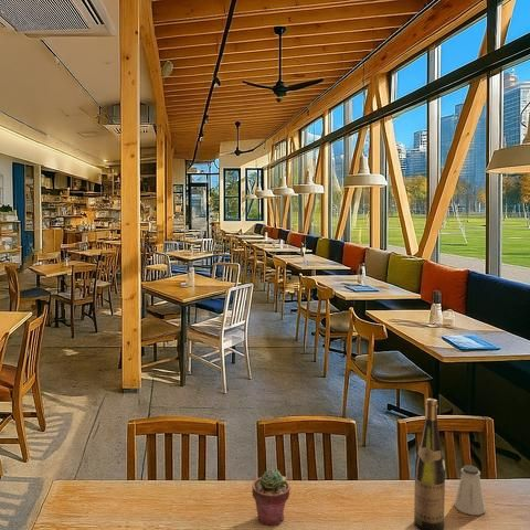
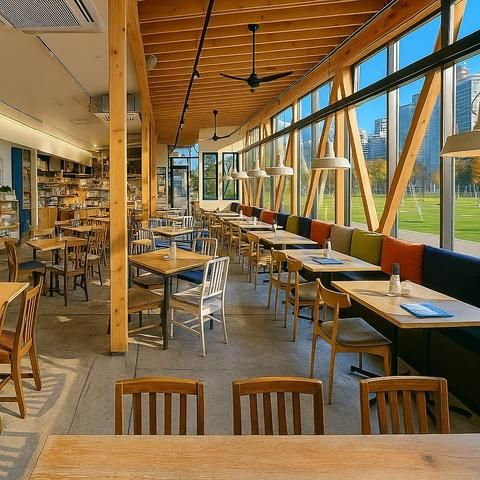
- wine bottle [413,398,446,530]
- potted succulent [251,468,292,527]
- saltshaker [454,464,487,516]
